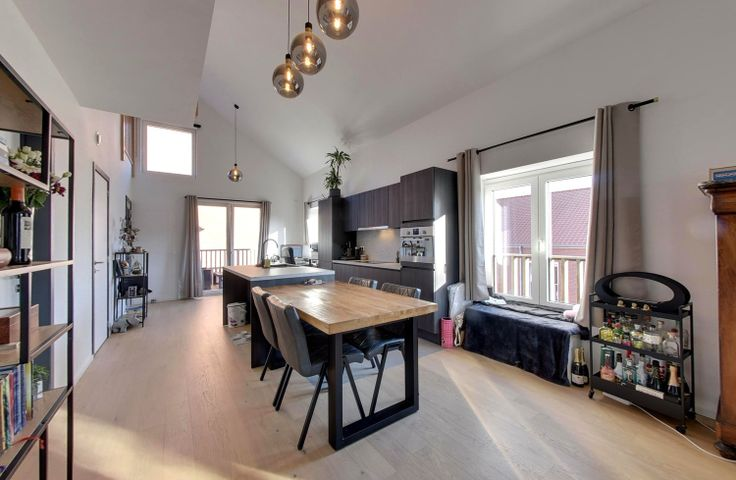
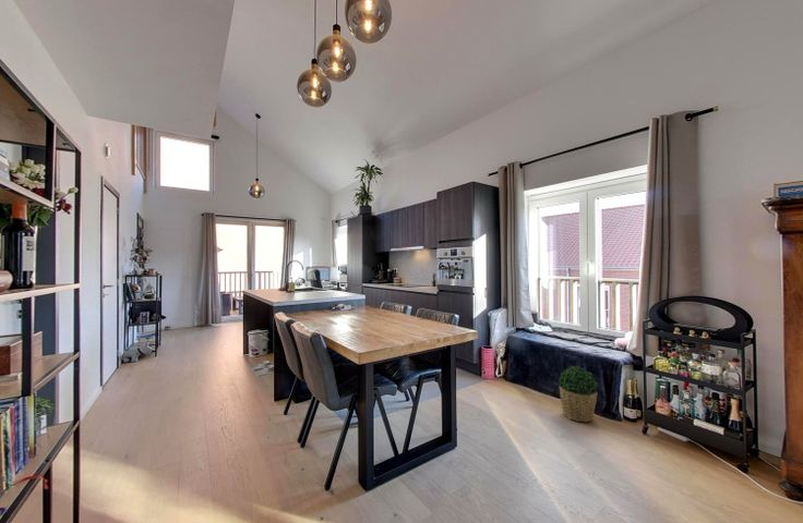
+ potted plant [558,365,598,423]
